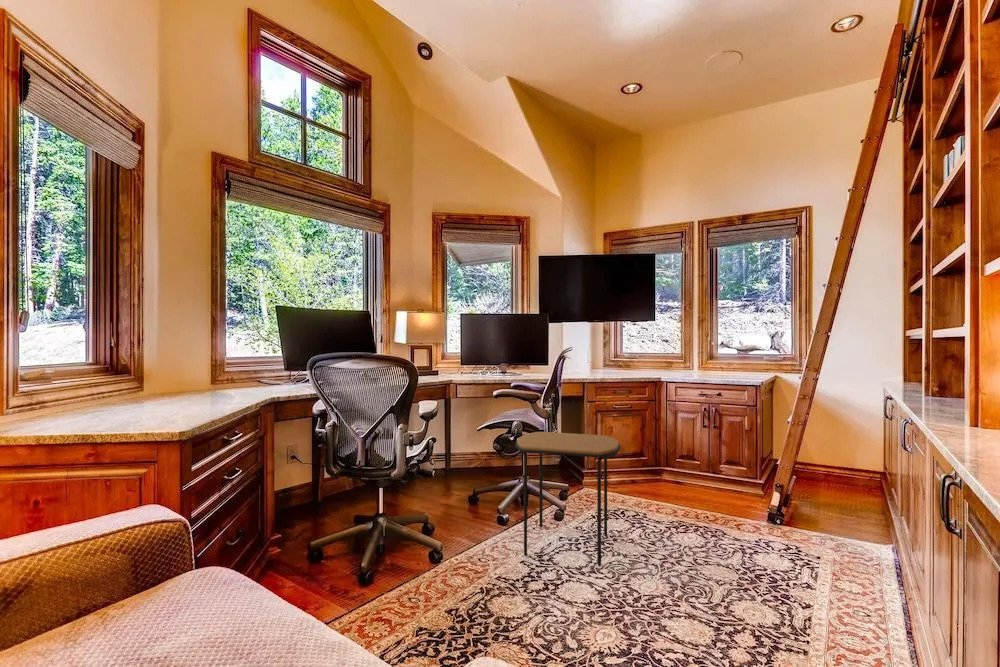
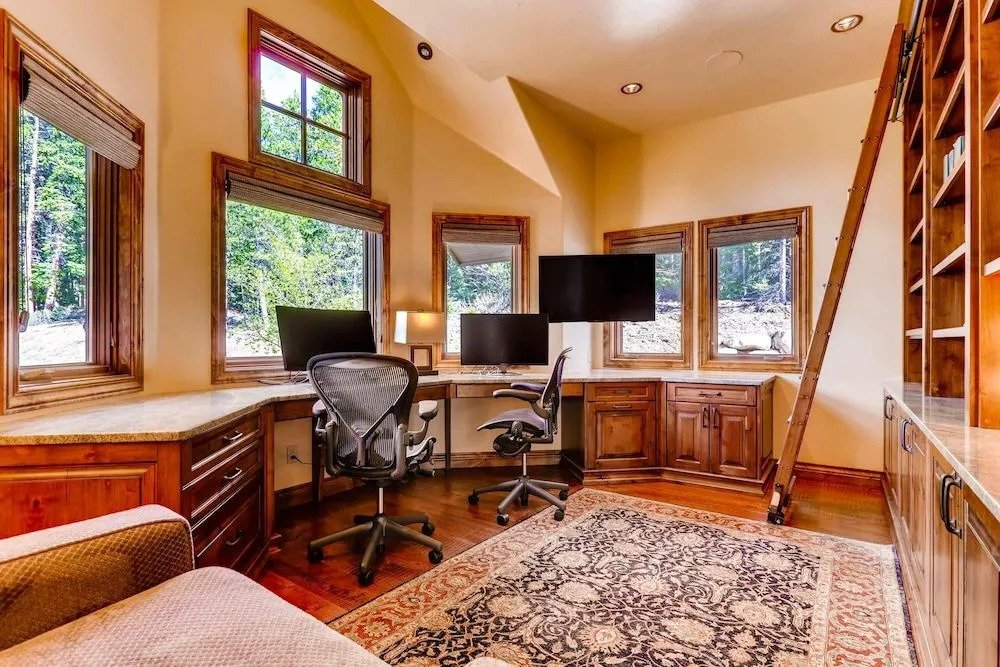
- side table [514,431,622,567]
